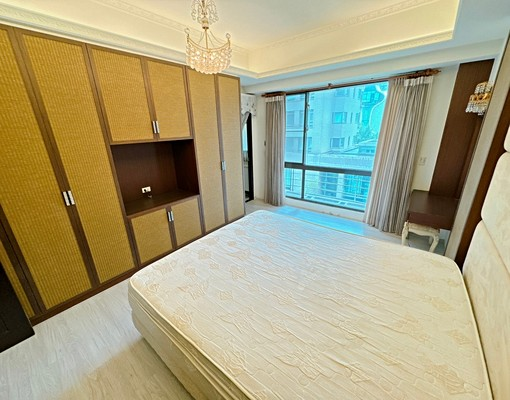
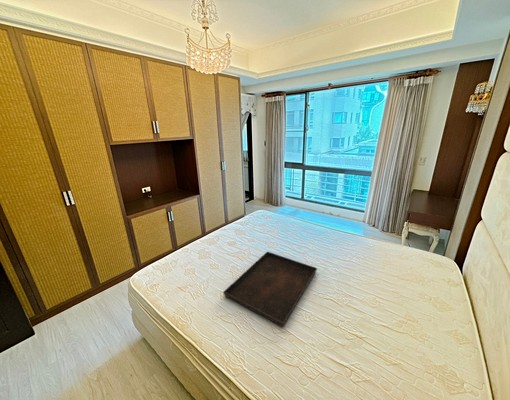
+ serving tray [222,251,318,328]
